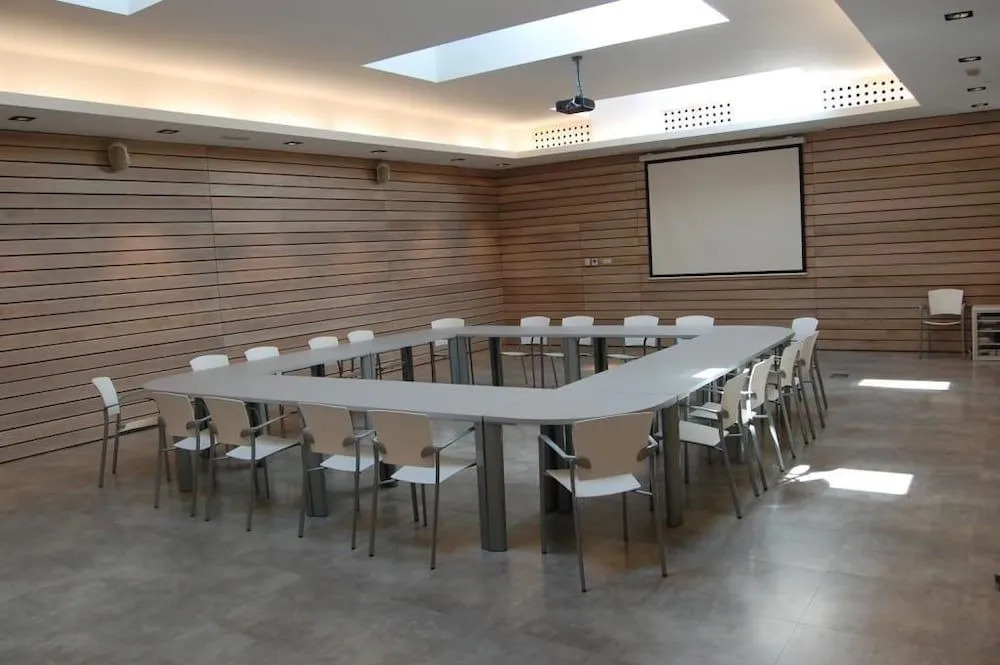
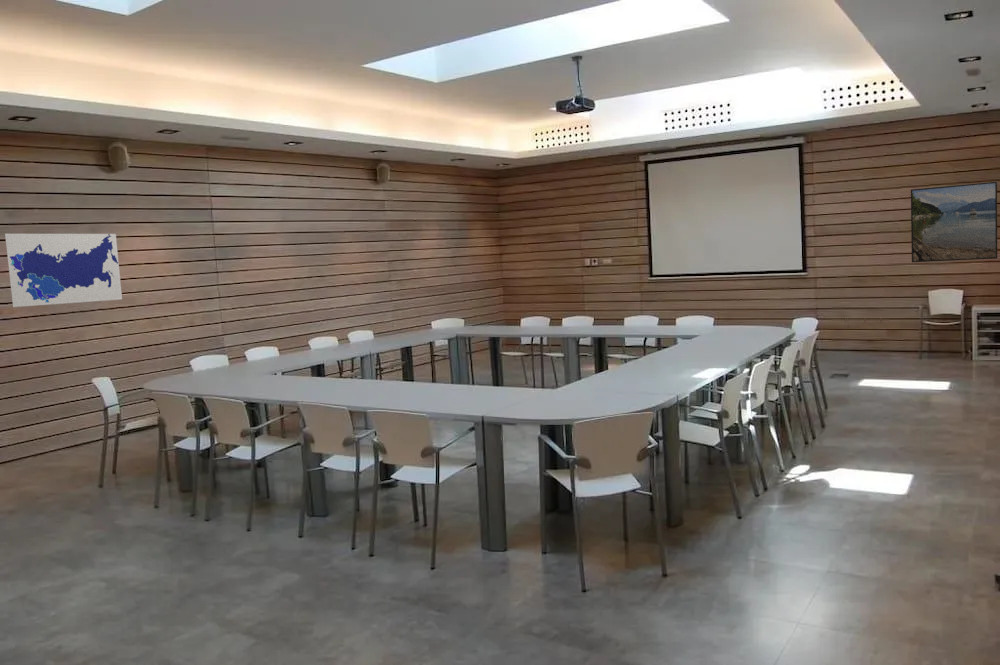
+ map [4,233,123,308]
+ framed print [910,181,998,263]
